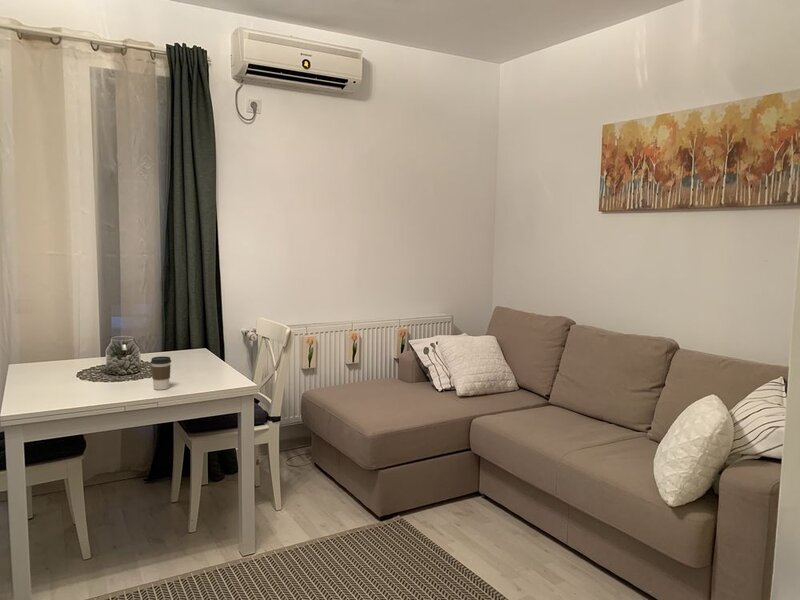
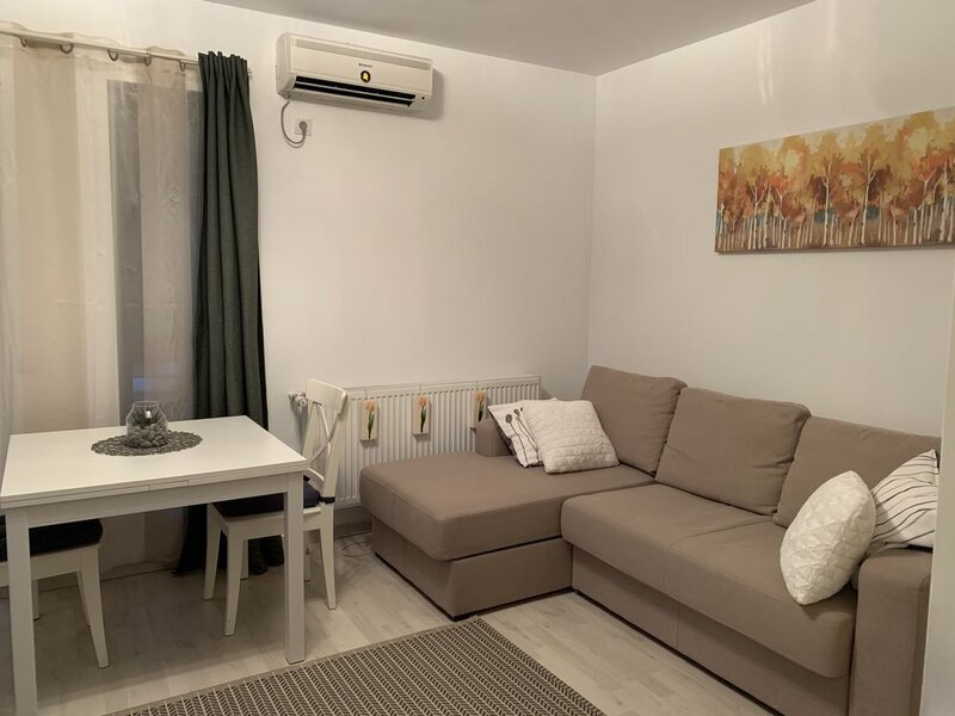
- coffee cup [150,355,172,391]
